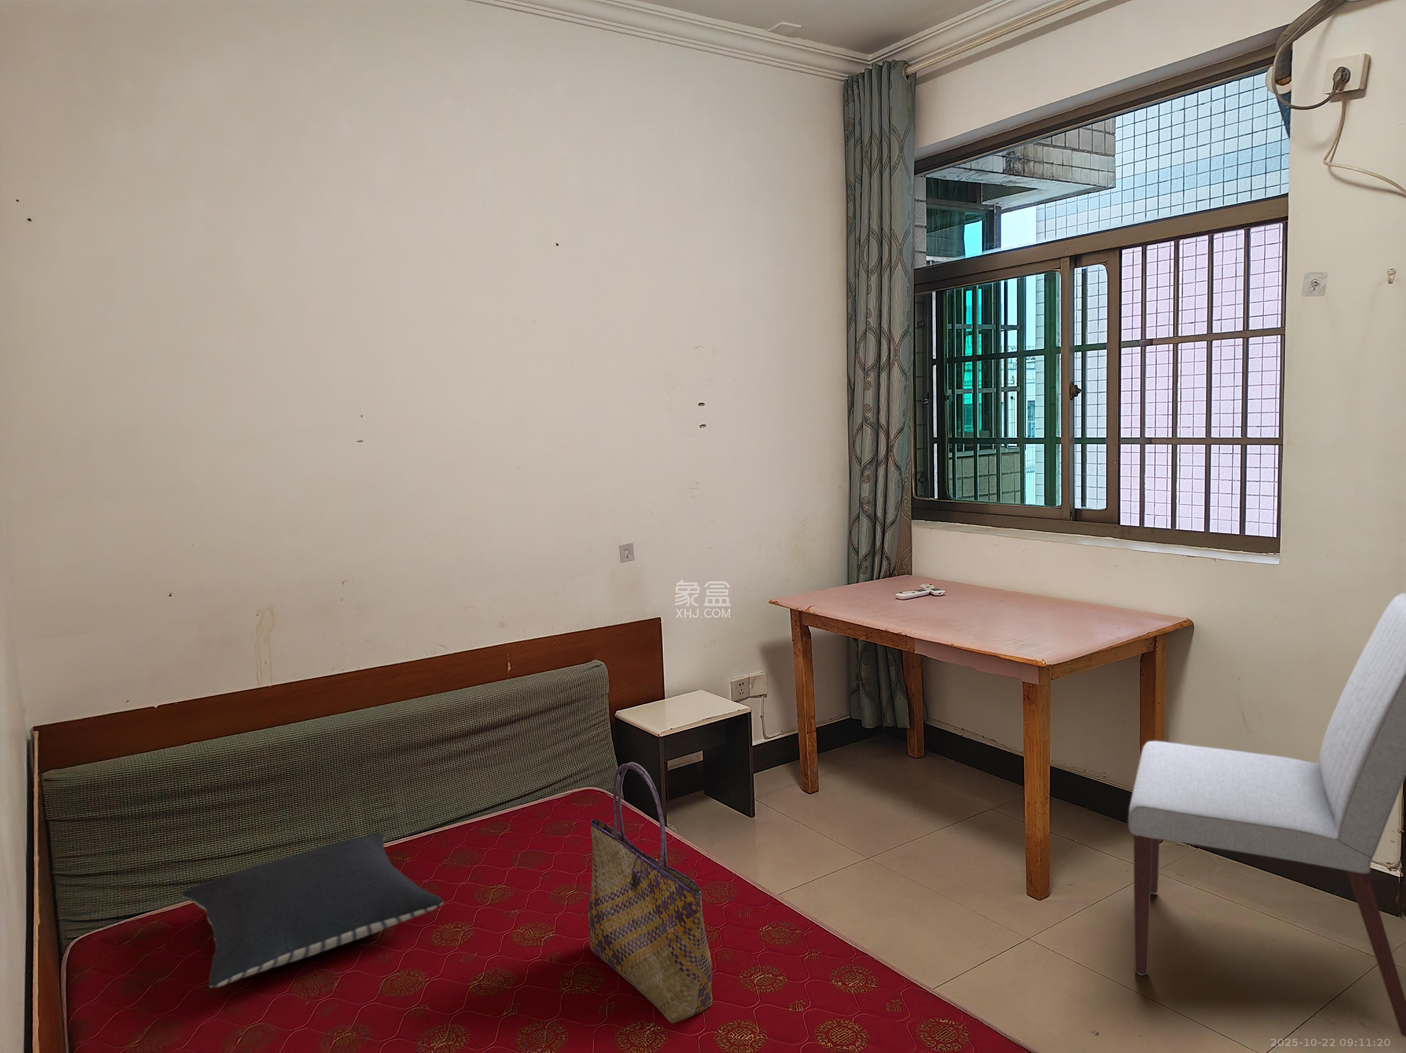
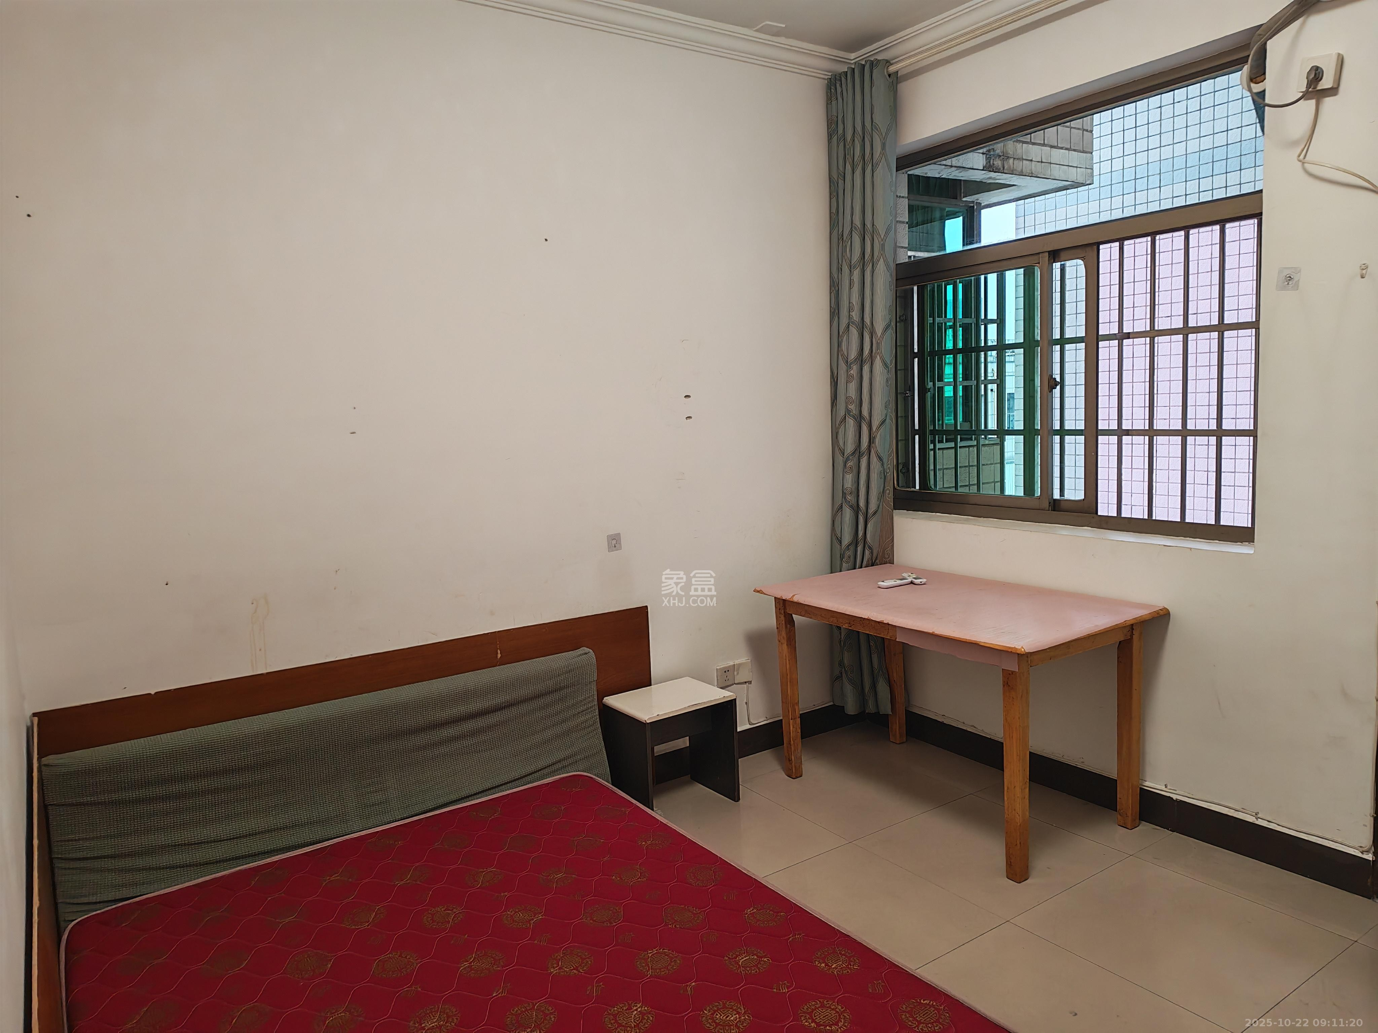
- pillow [182,833,444,988]
- chair [1128,593,1406,1038]
- tote bag [588,762,713,1023]
